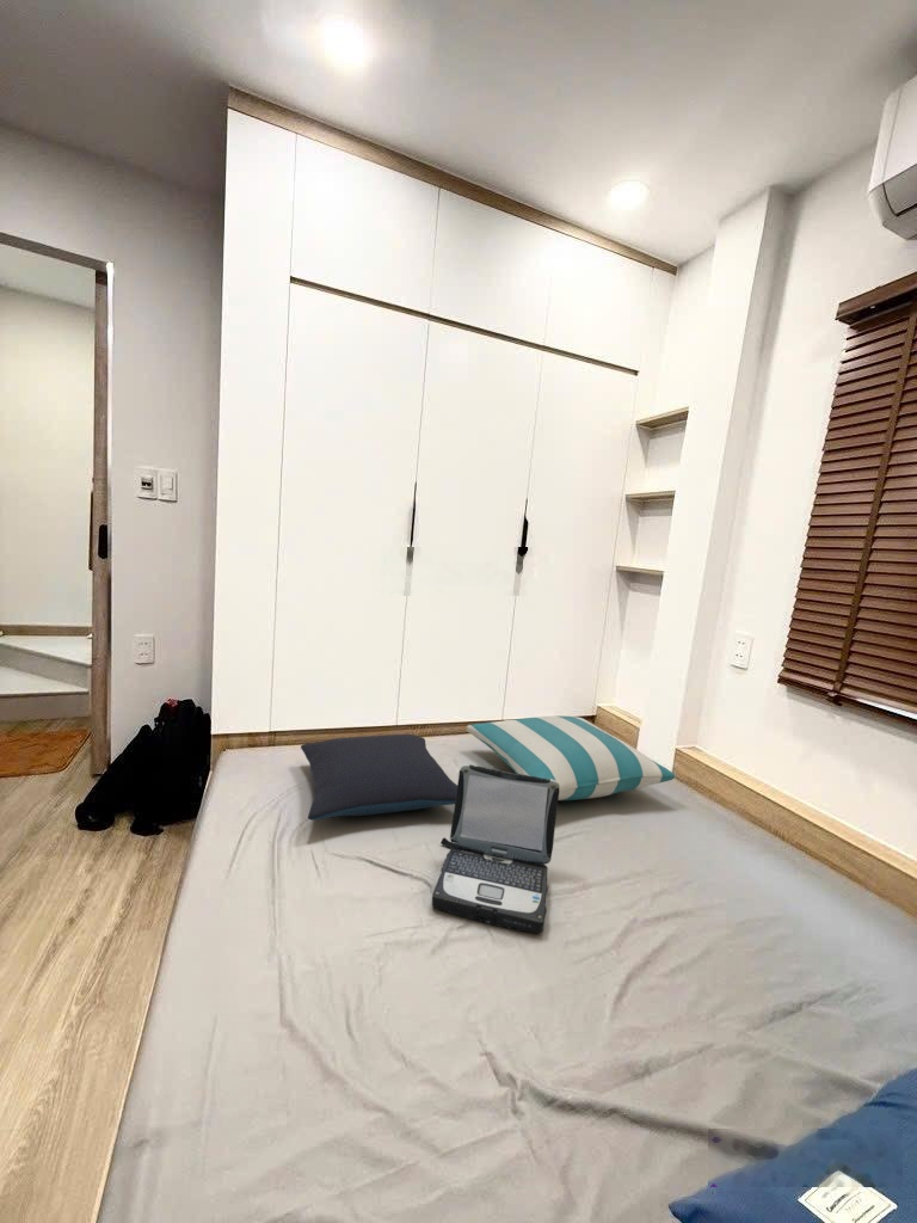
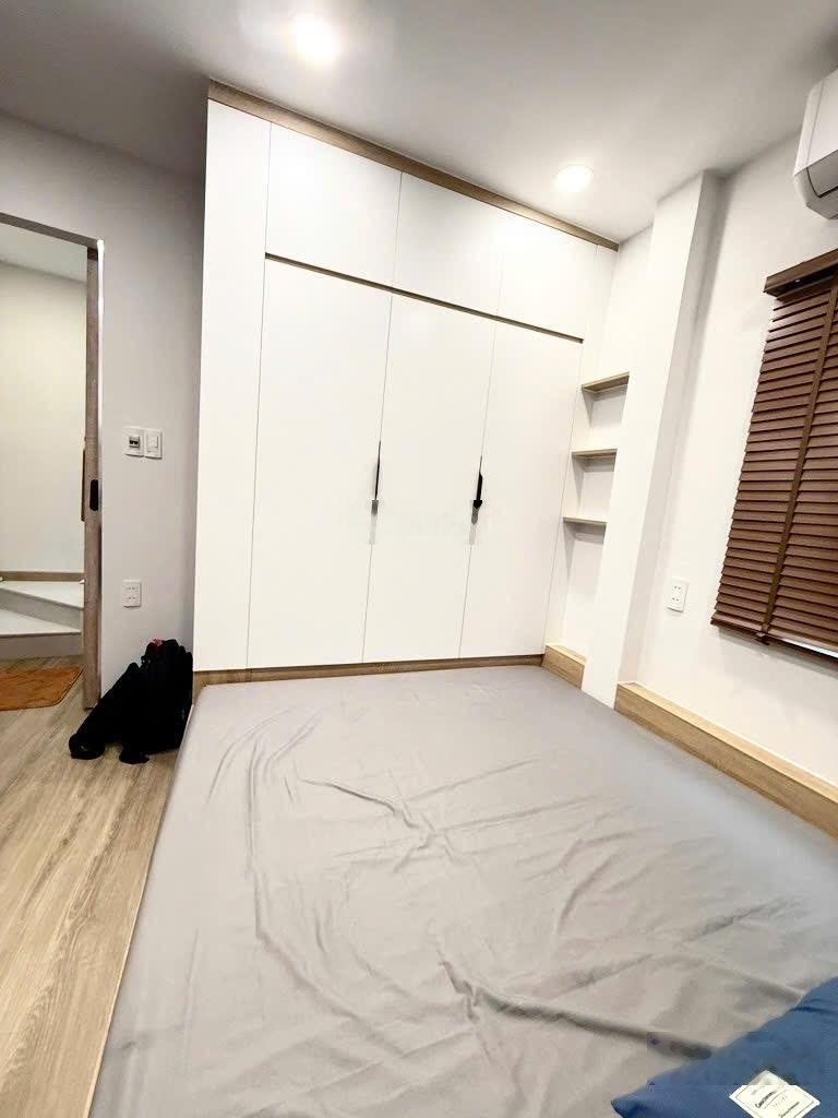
- pillow [466,714,676,801]
- laptop [431,763,559,934]
- pillow [300,733,457,822]
